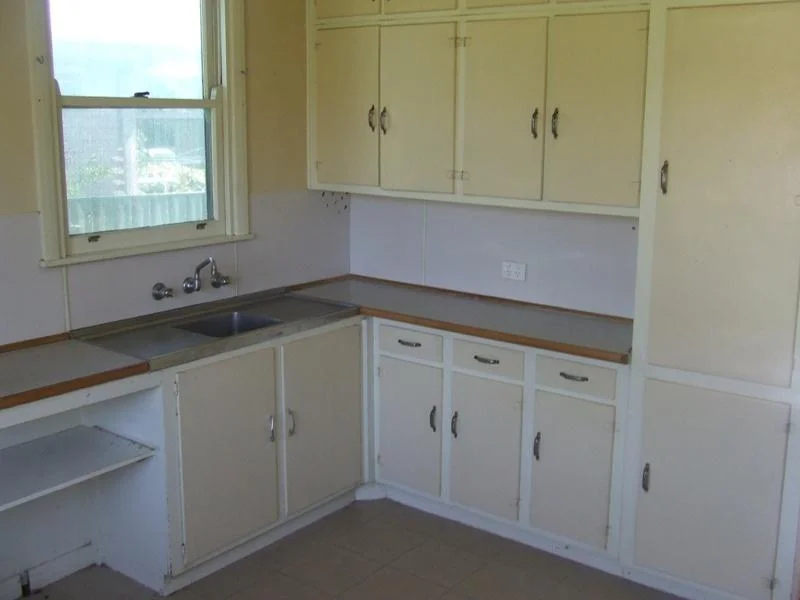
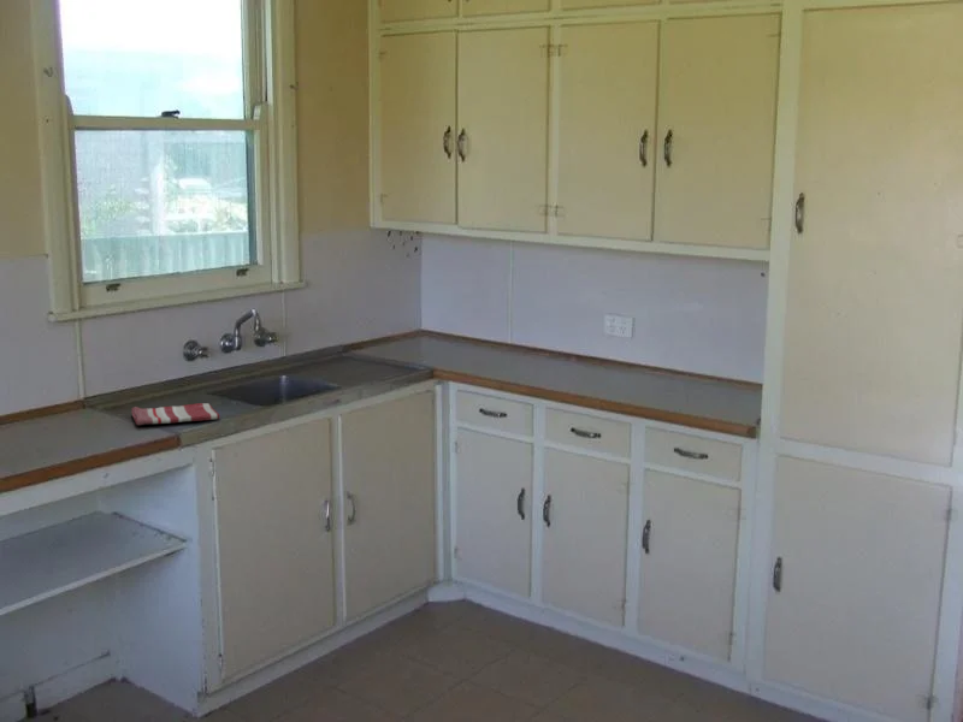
+ dish towel [130,402,221,426]
